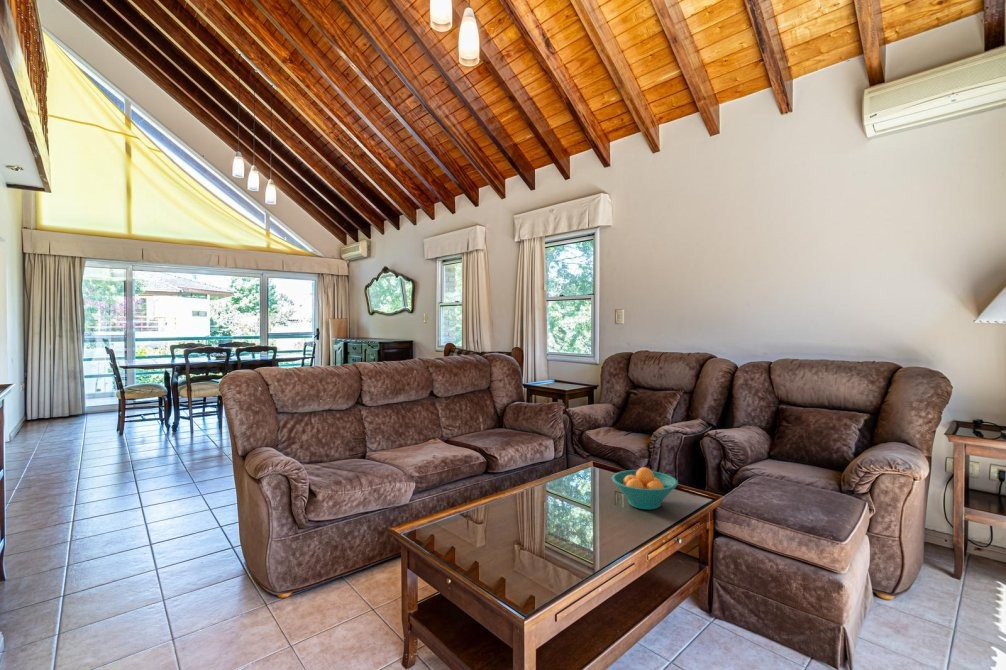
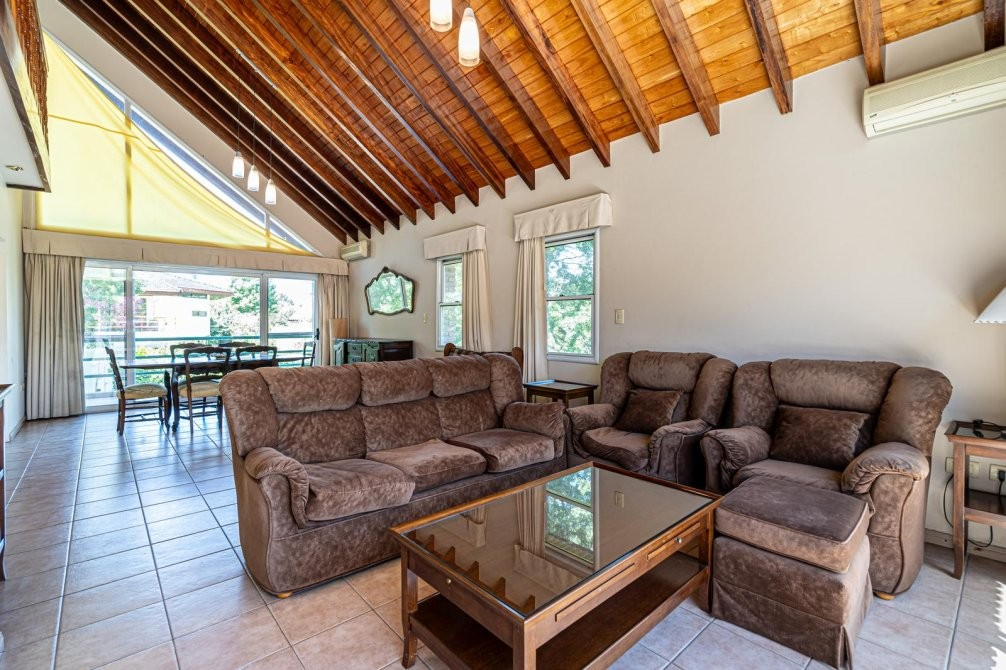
- fruit bowl [611,466,679,511]
